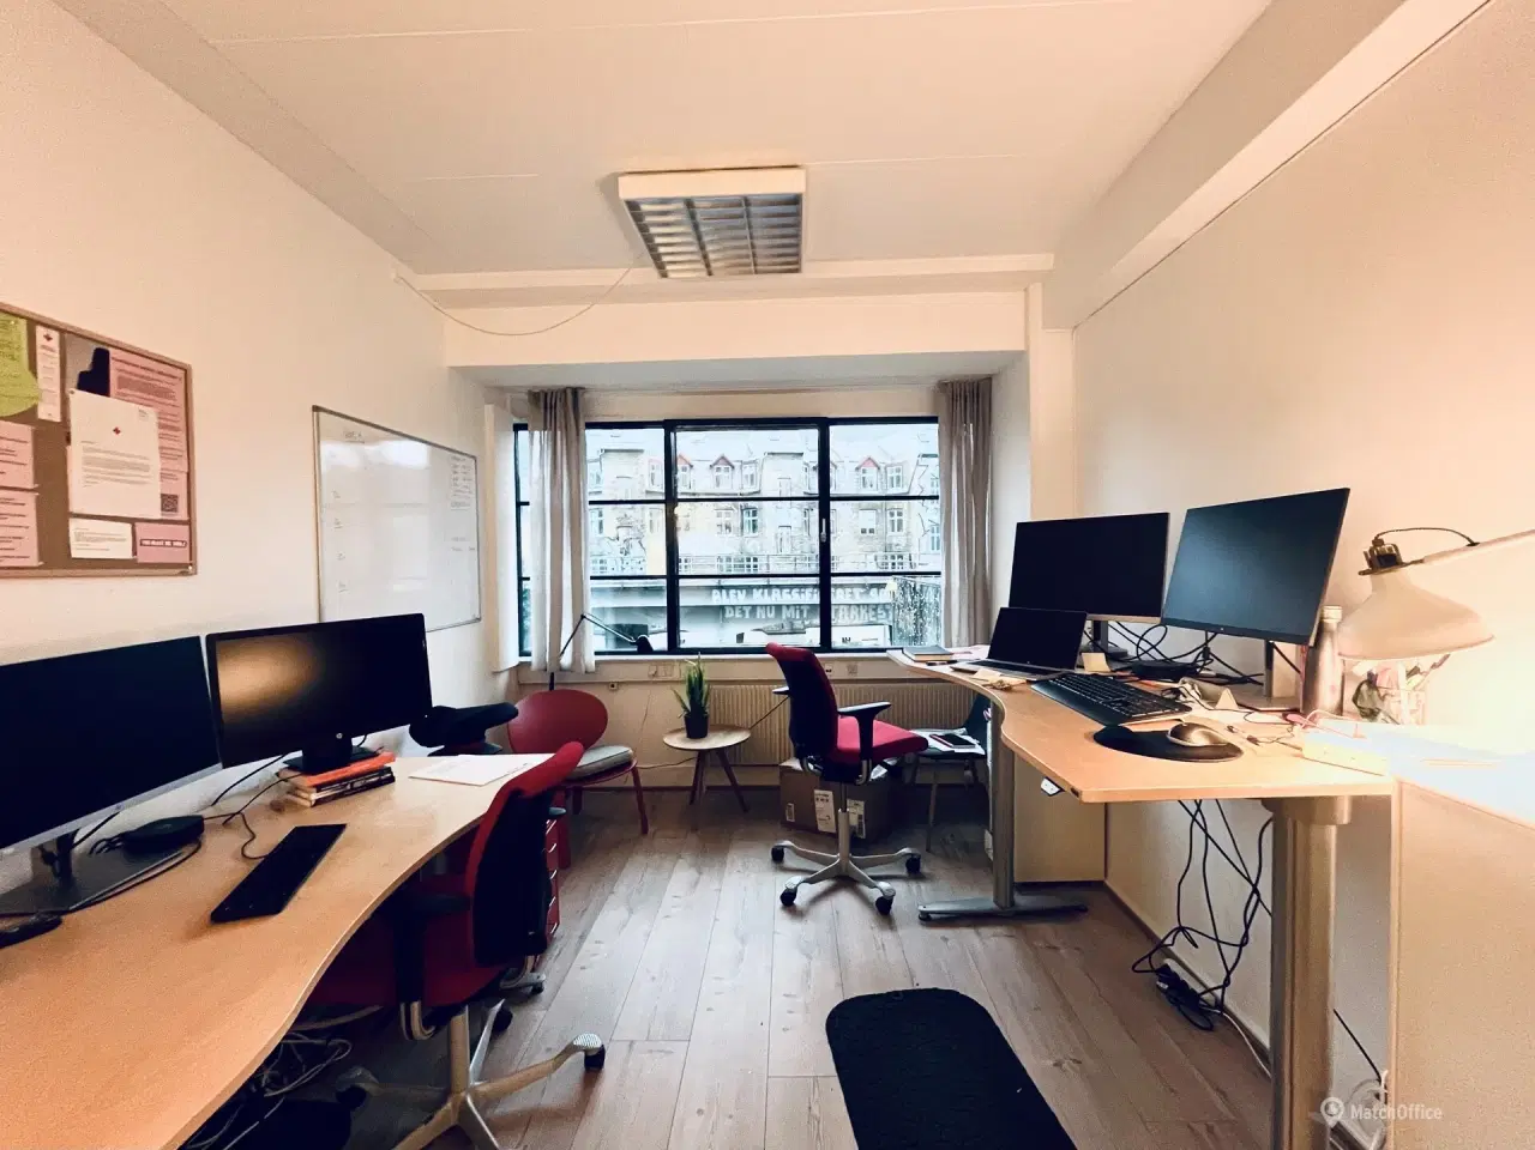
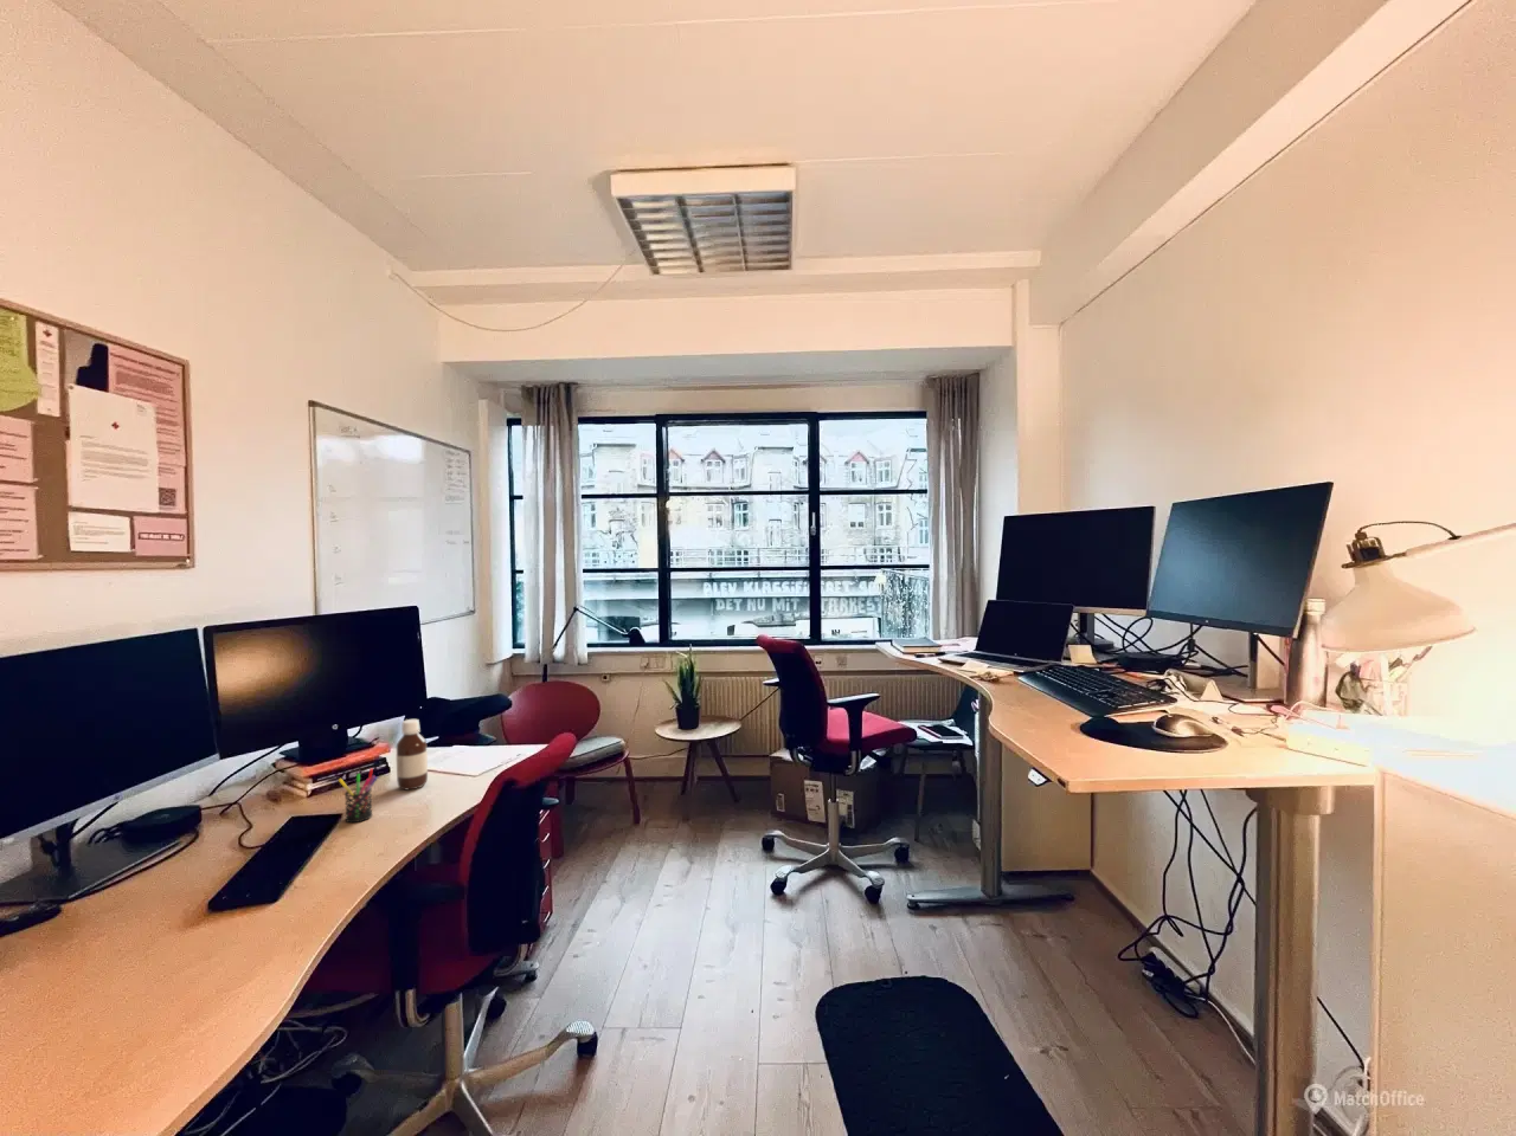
+ pen holder [338,768,378,823]
+ bottle [395,718,429,790]
